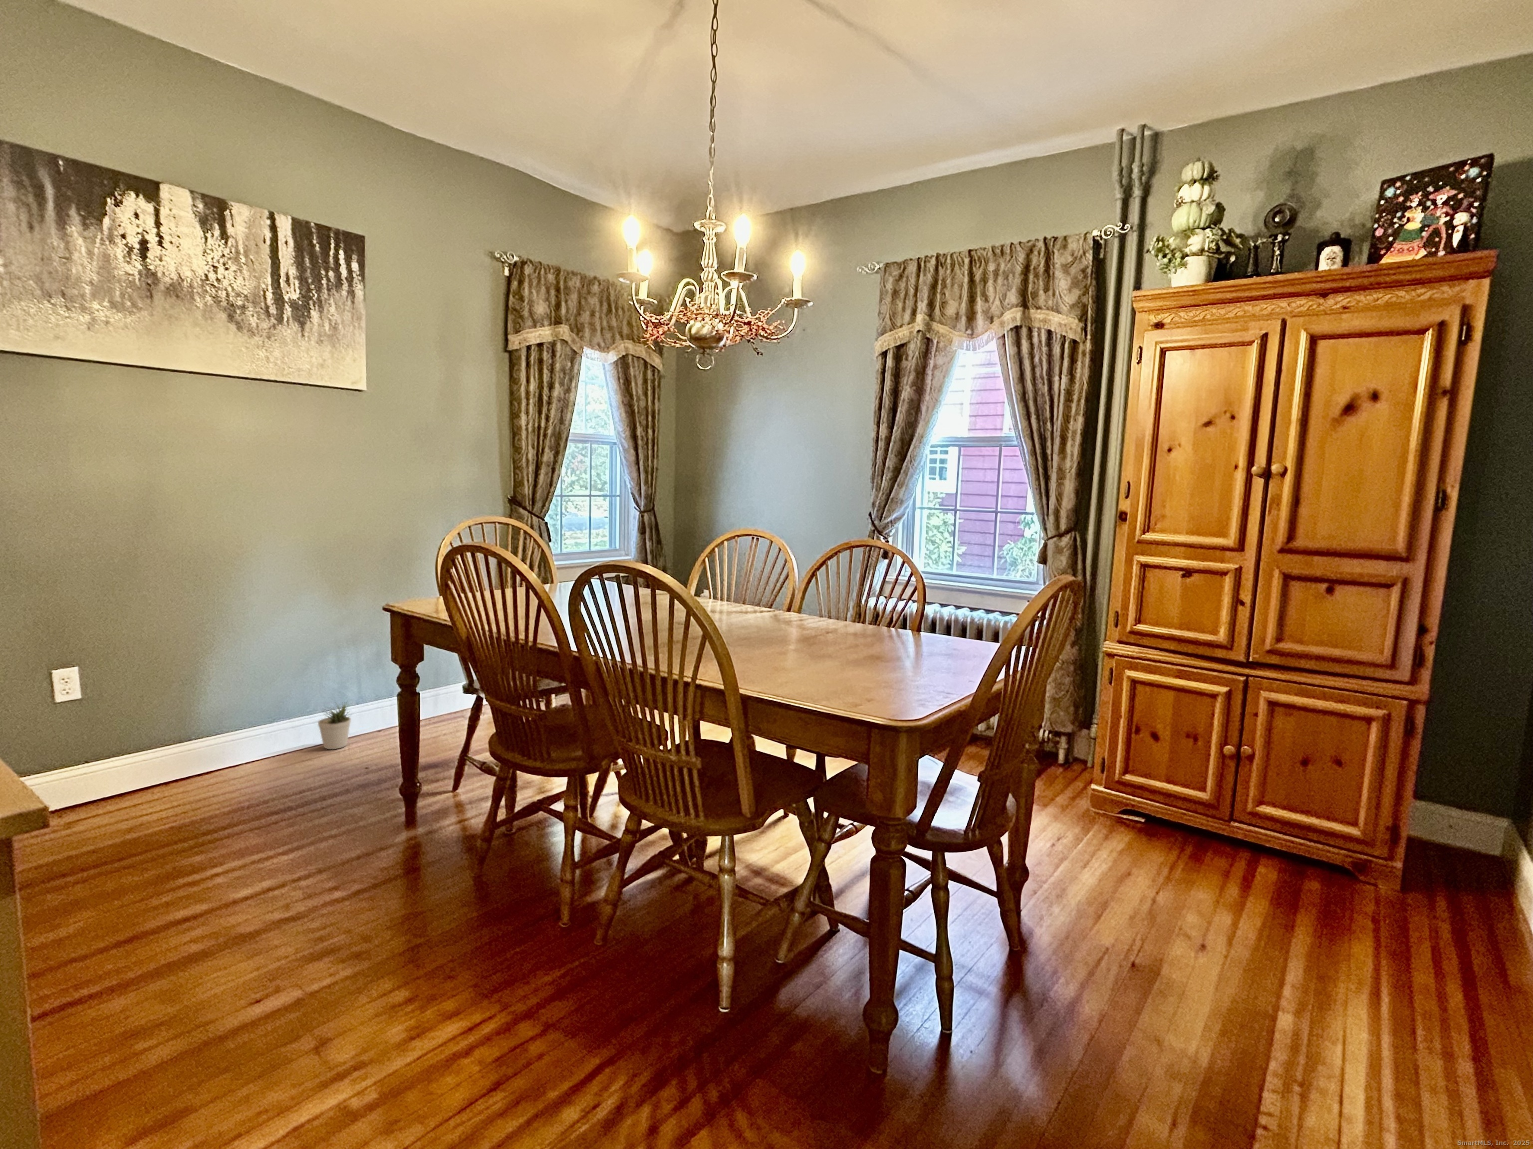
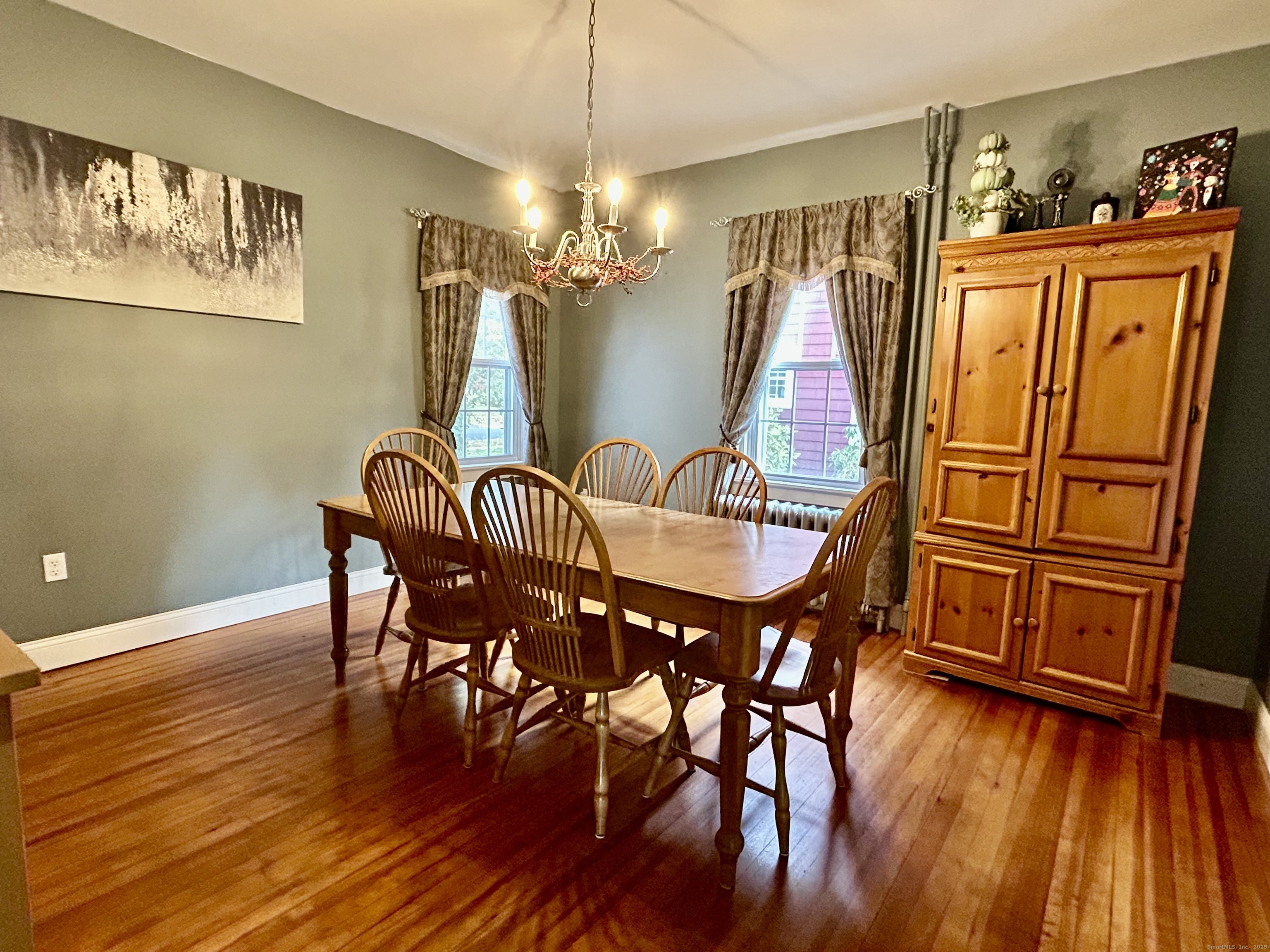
- potted plant [317,701,352,750]
